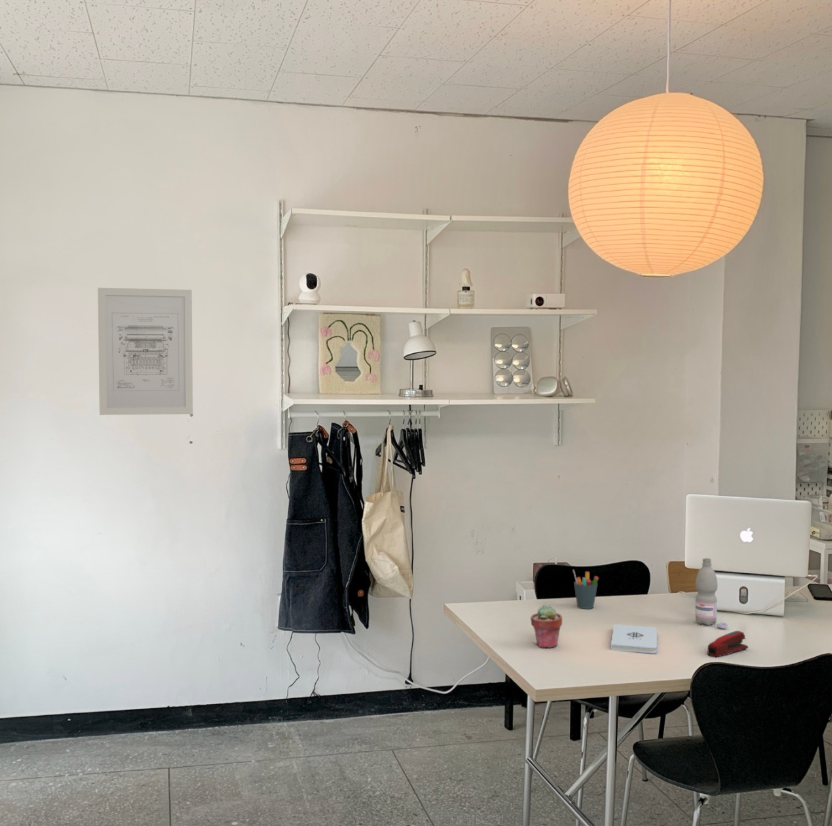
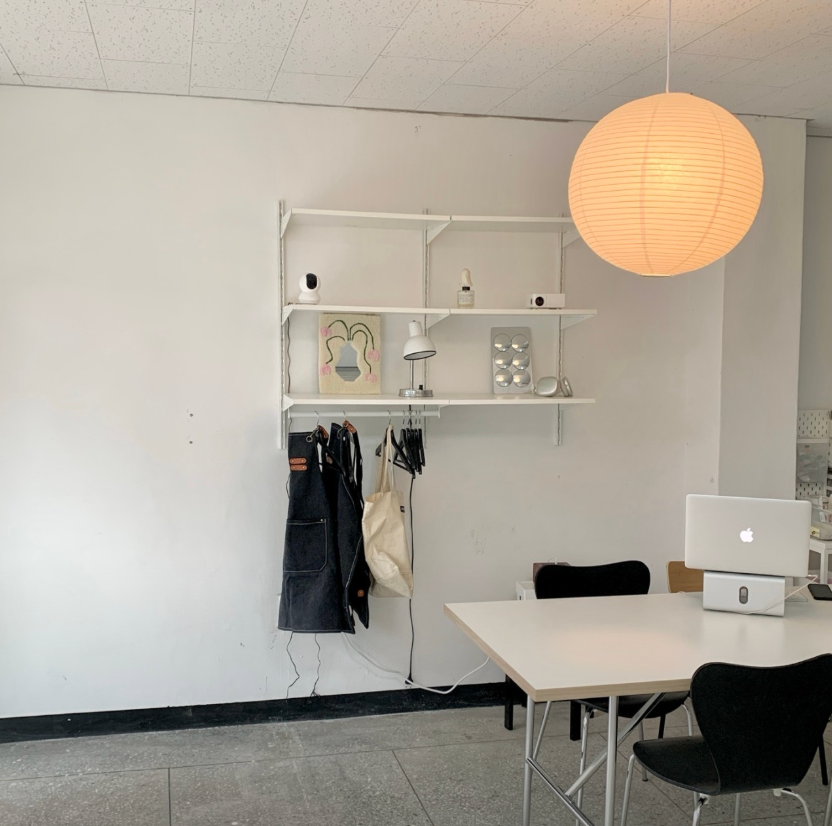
- water bottle [694,557,729,629]
- stapler [706,630,749,658]
- potted succulent [530,604,563,649]
- wall art [97,287,194,416]
- notepad [610,623,658,654]
- pen holder [572,569,600,610]
